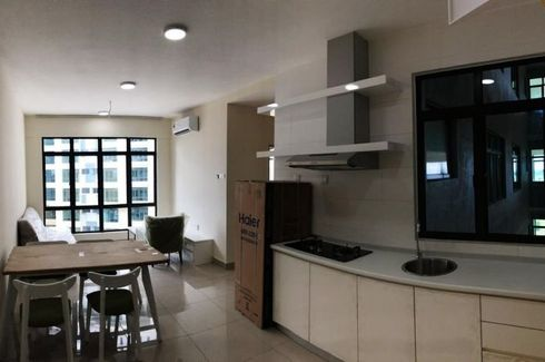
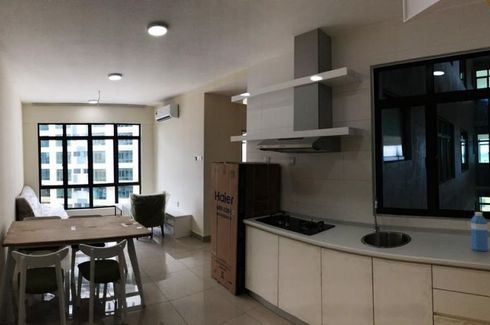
+ water bottle [470,211,489,252]
